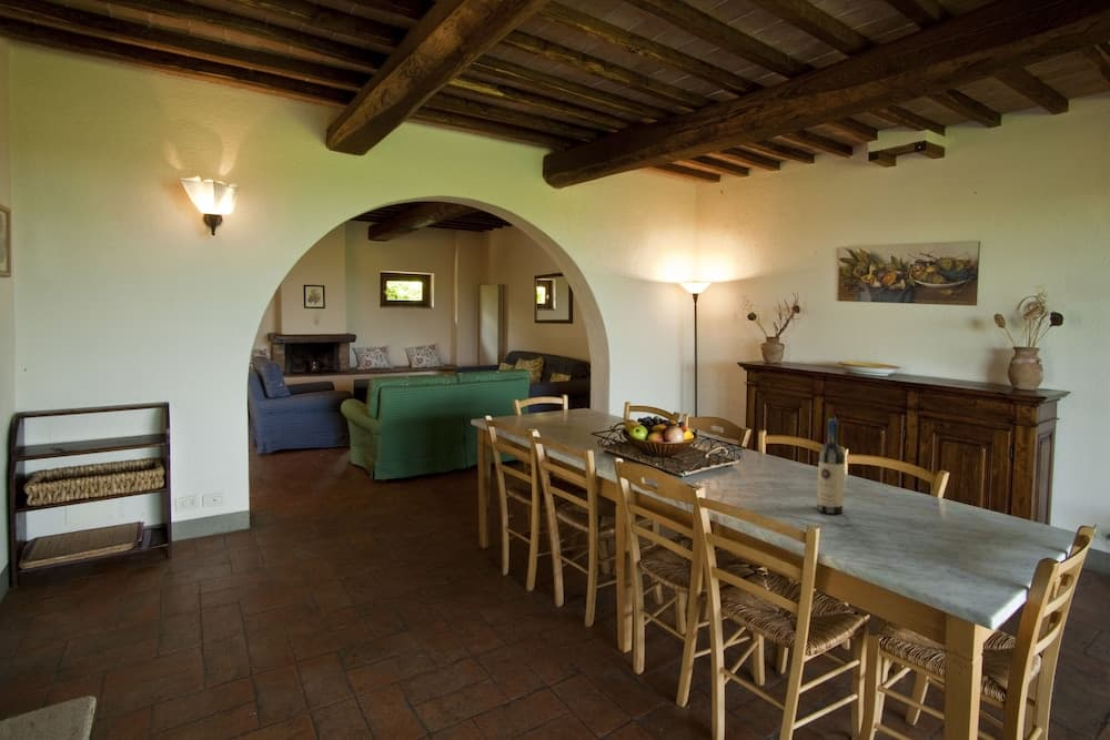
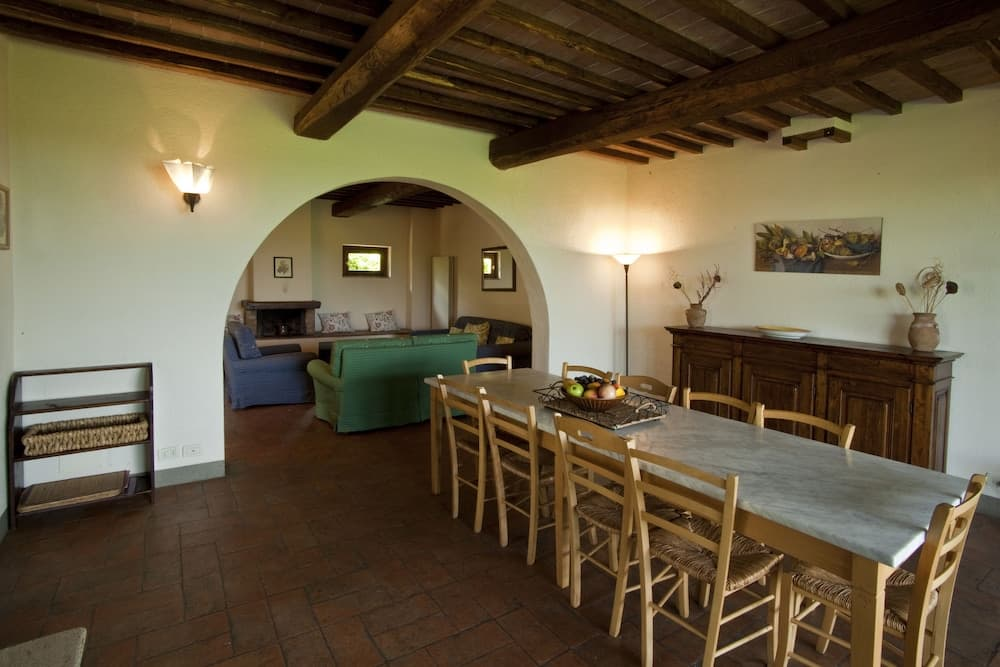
- wine bottle [816,417,846,515]
